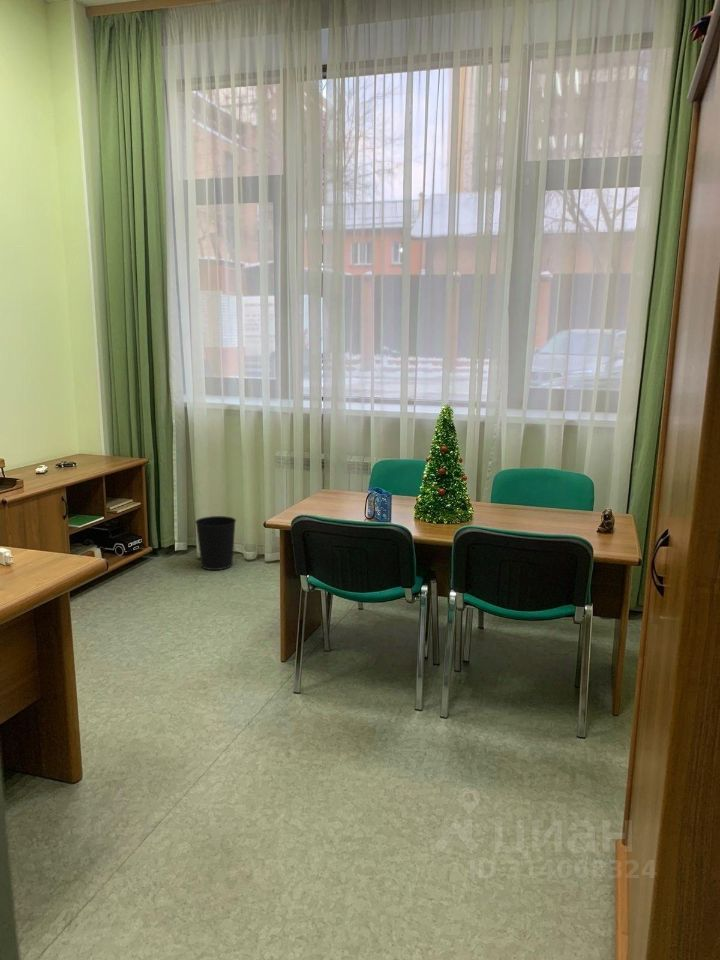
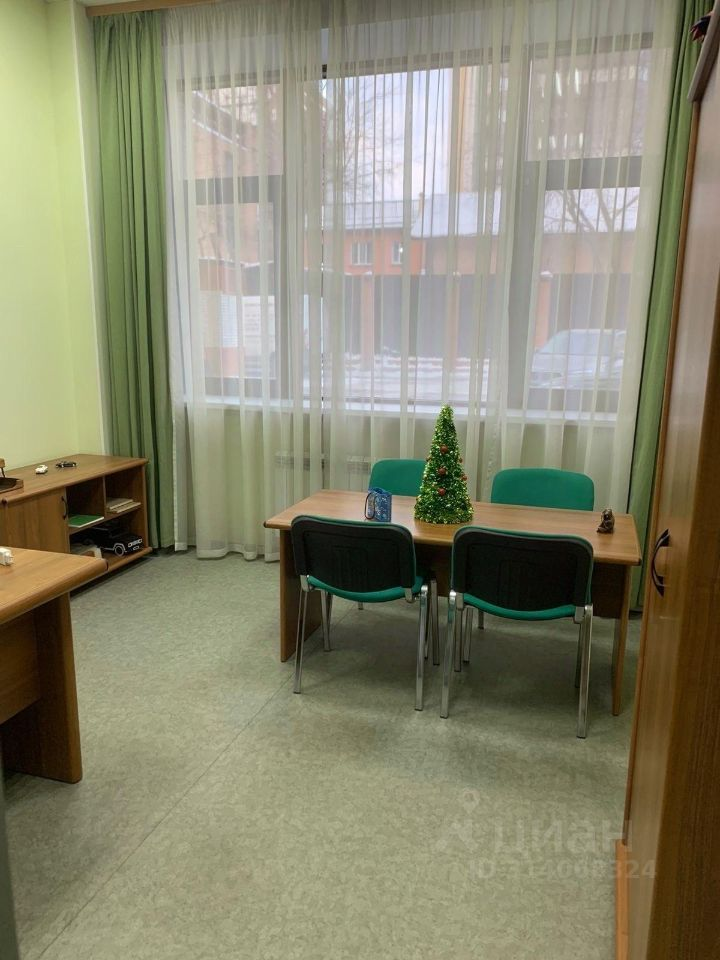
- wastebasket [194,515,237,571]
